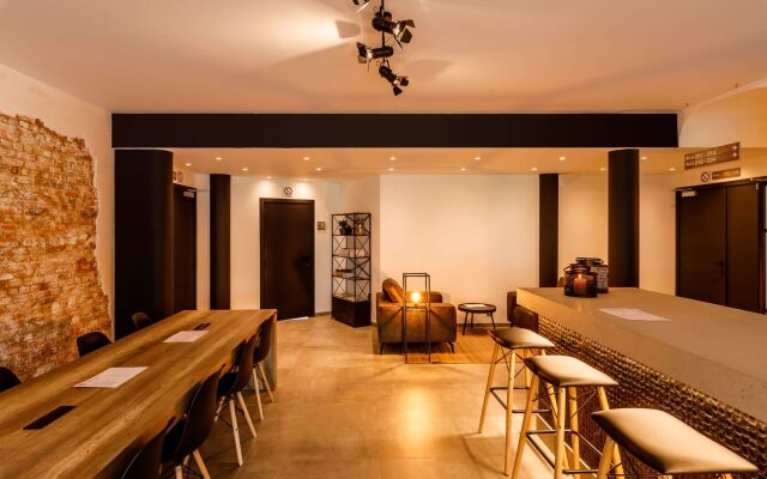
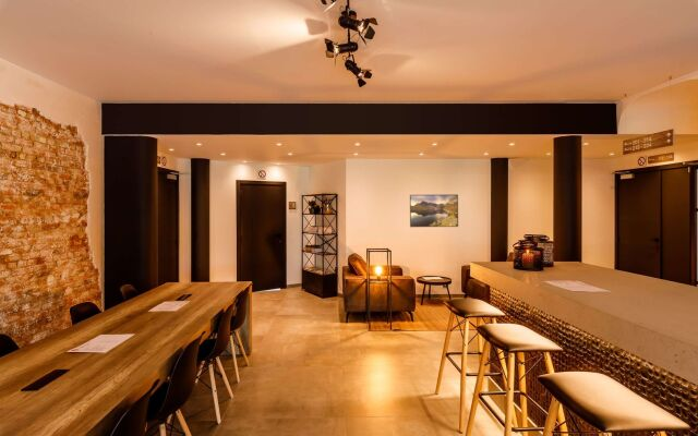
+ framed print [409,193,459,228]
